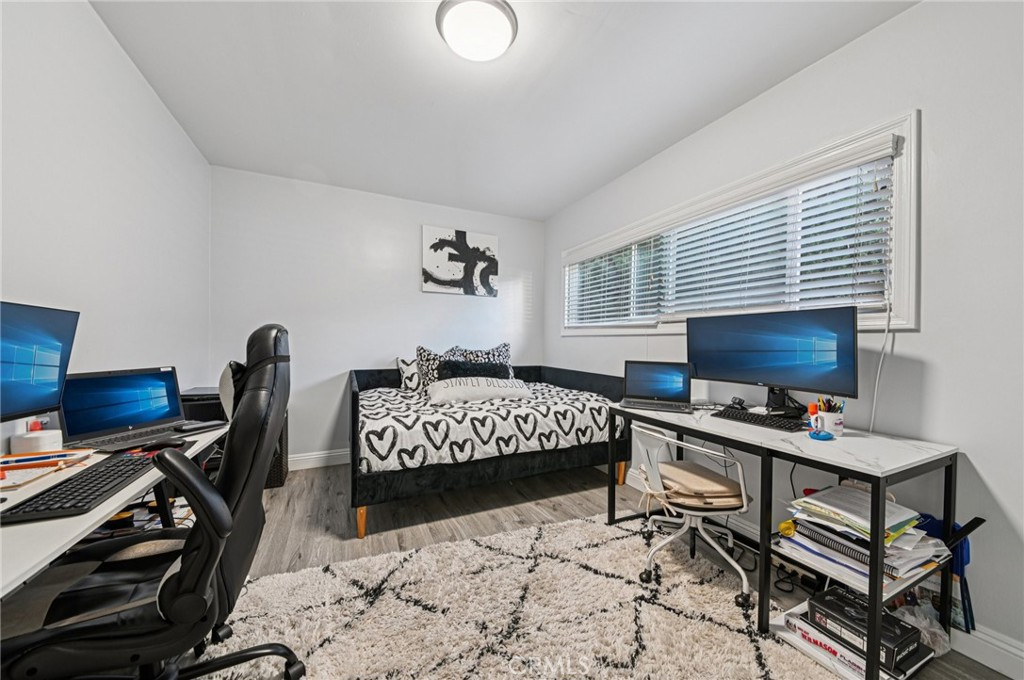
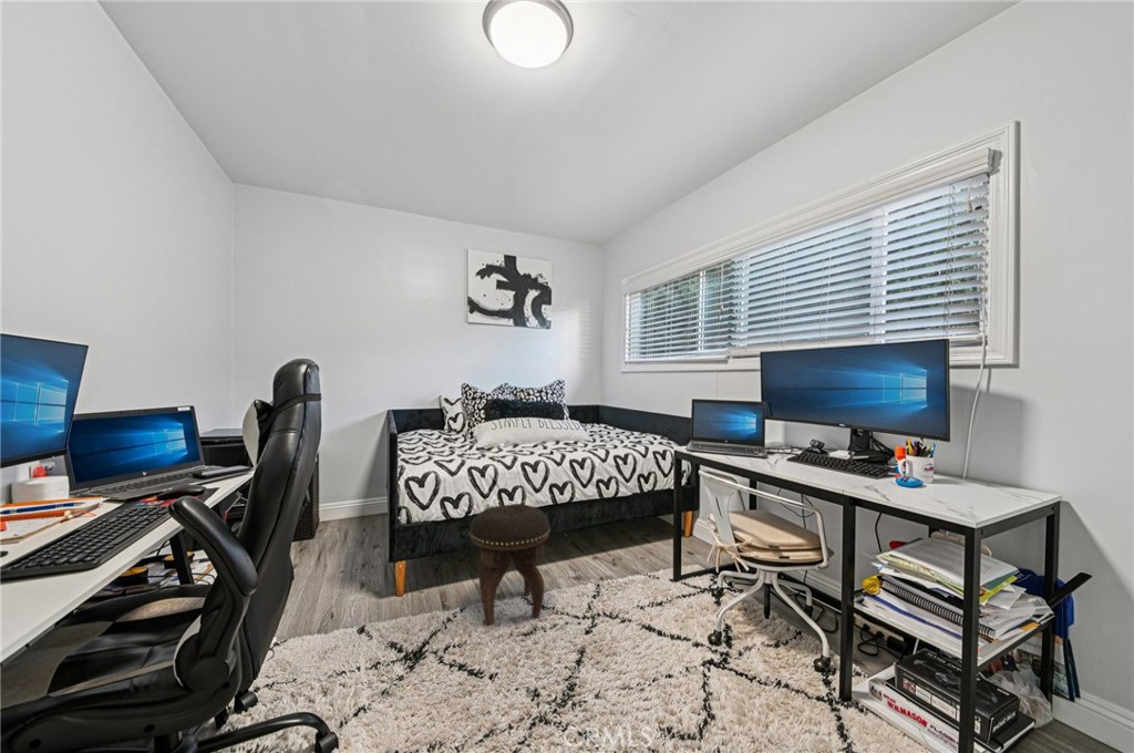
+ footstool [468,503,551,627]
